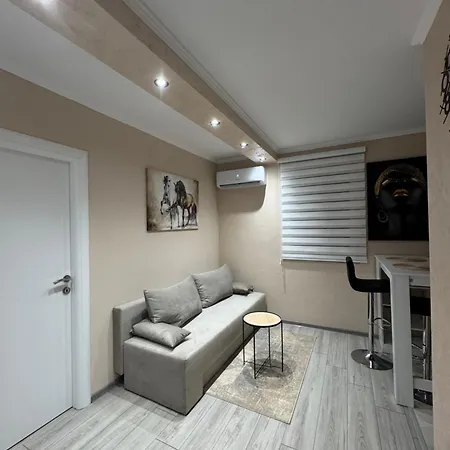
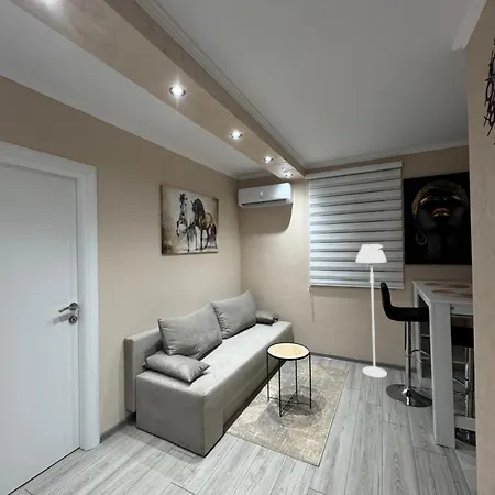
+ floor lamp [355,243,388,378]
